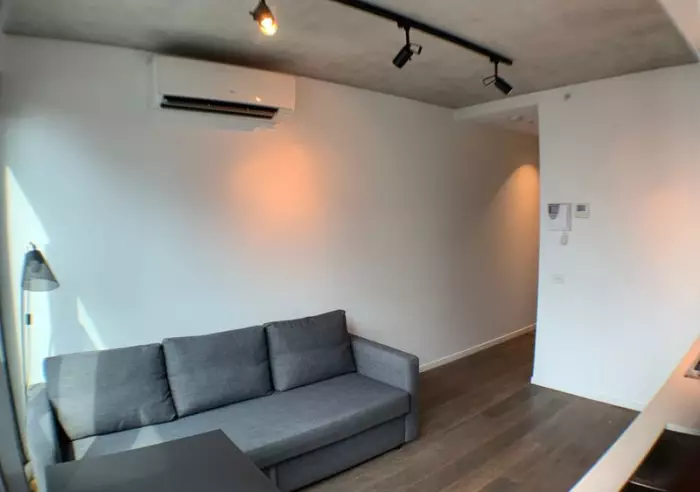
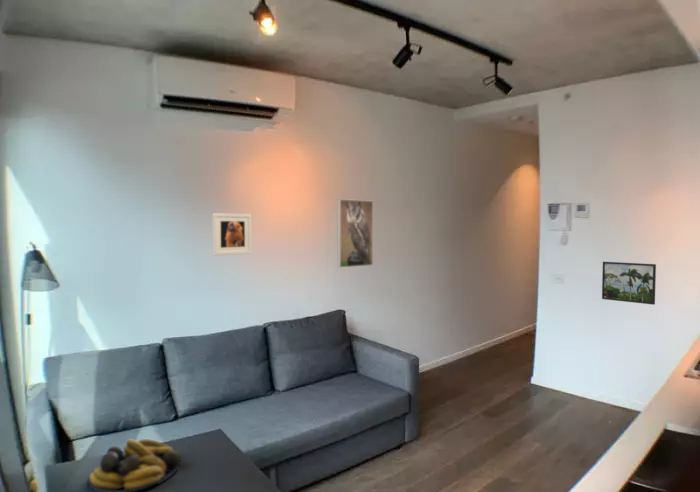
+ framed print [211,212,253,256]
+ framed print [337,198,374,269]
+ fruit bowl [87,438,182,492]
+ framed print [601,261,657,306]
